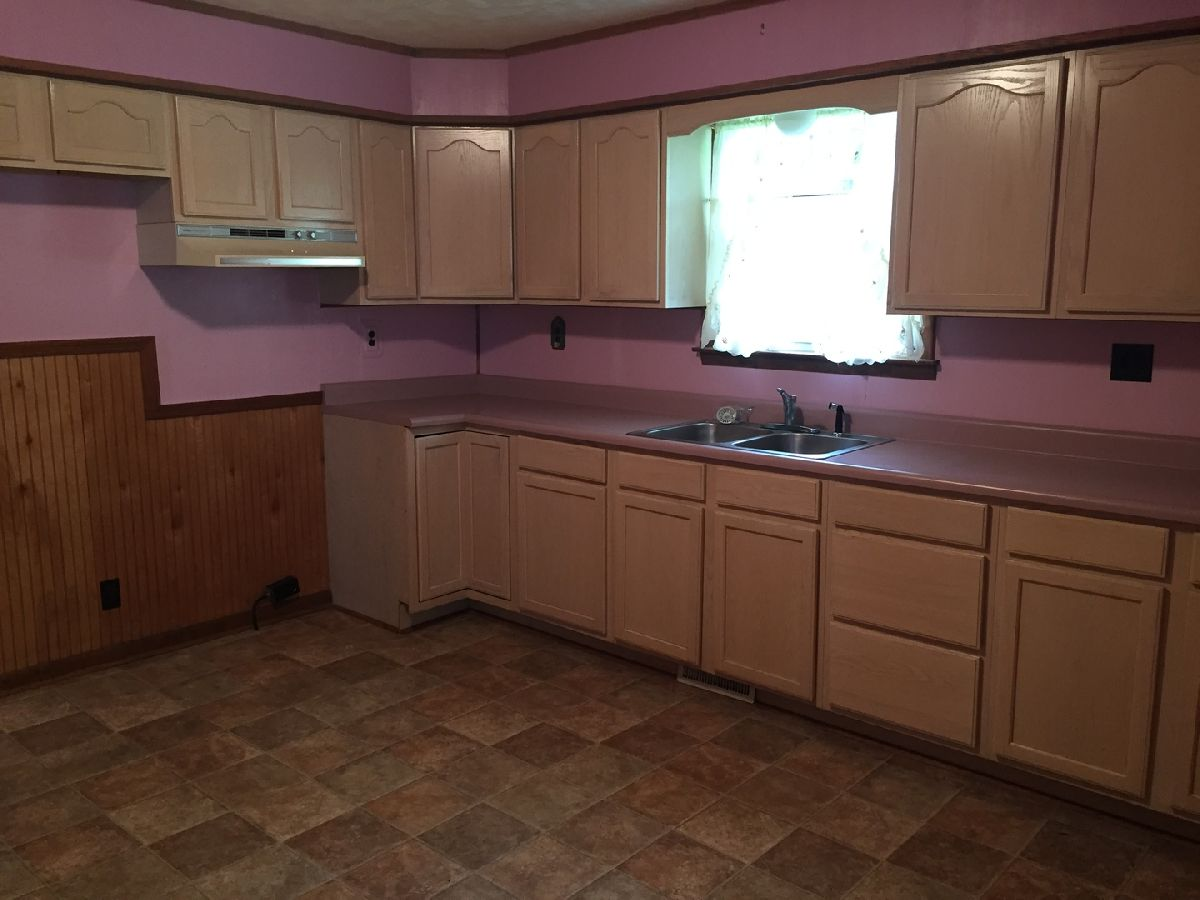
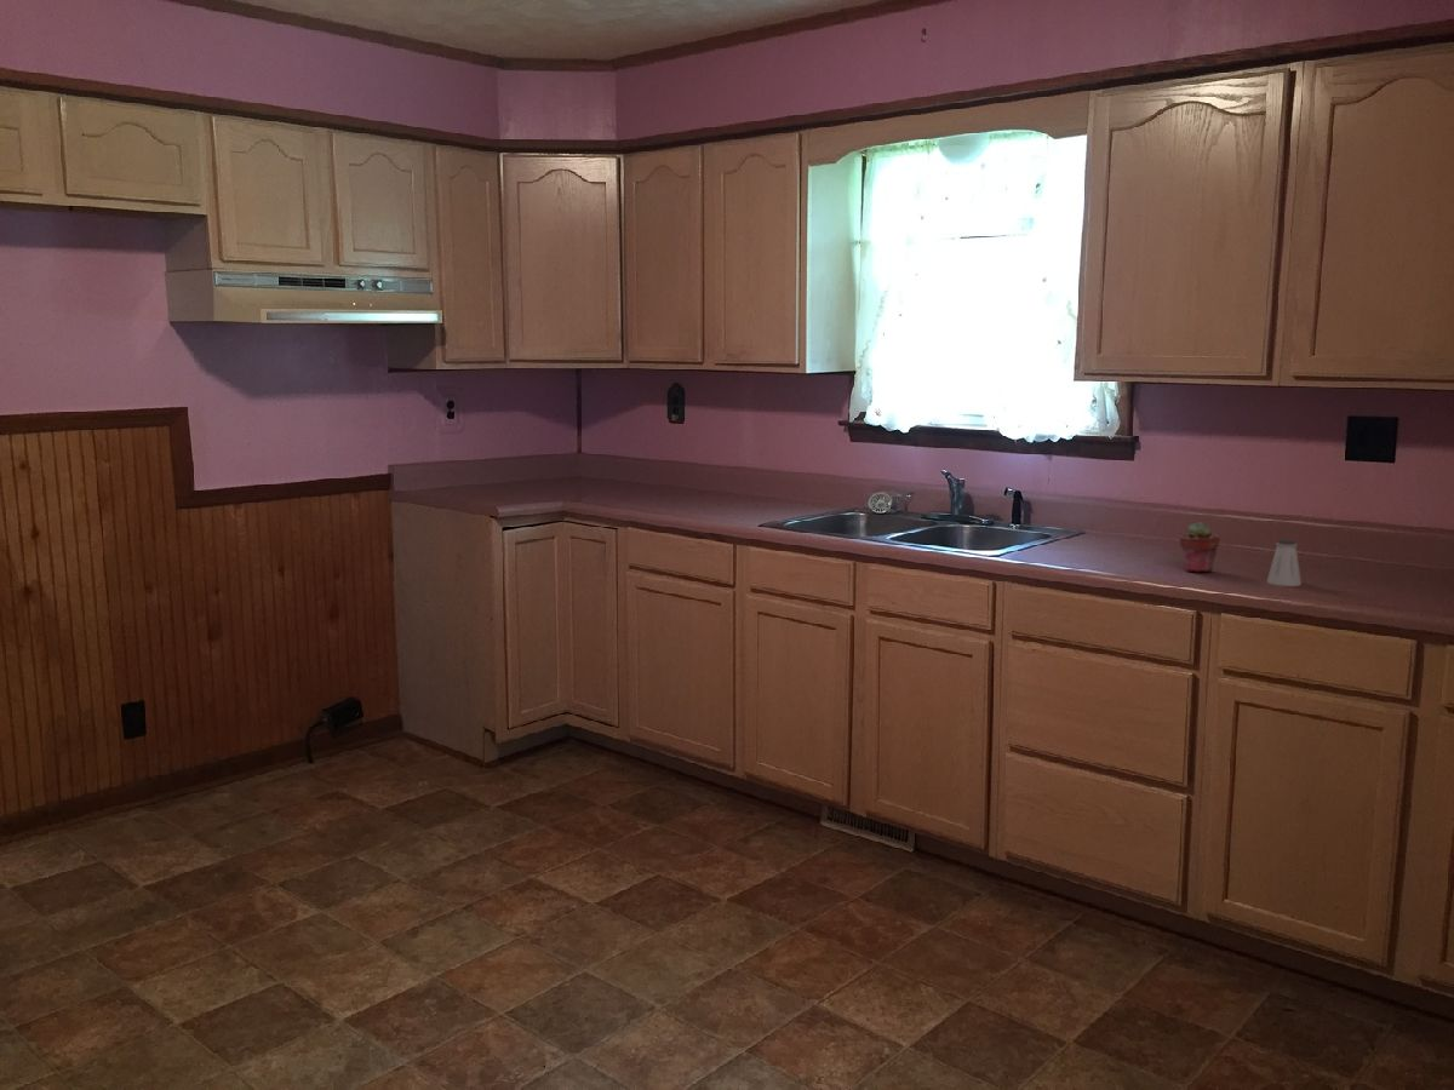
+ saltshaker [1265,538,1303,587]
+ potted succulent [1179,521,1221,573]
